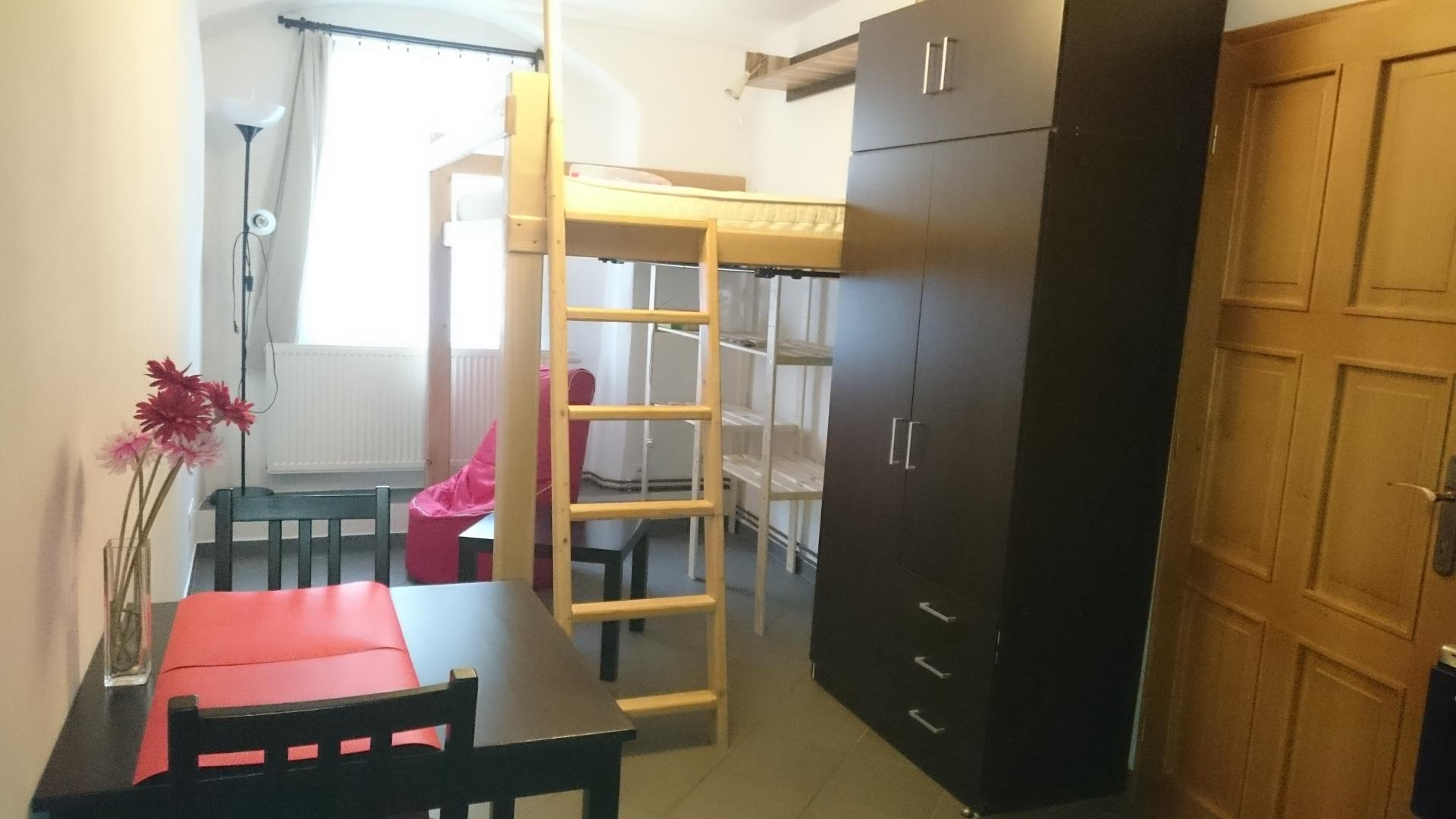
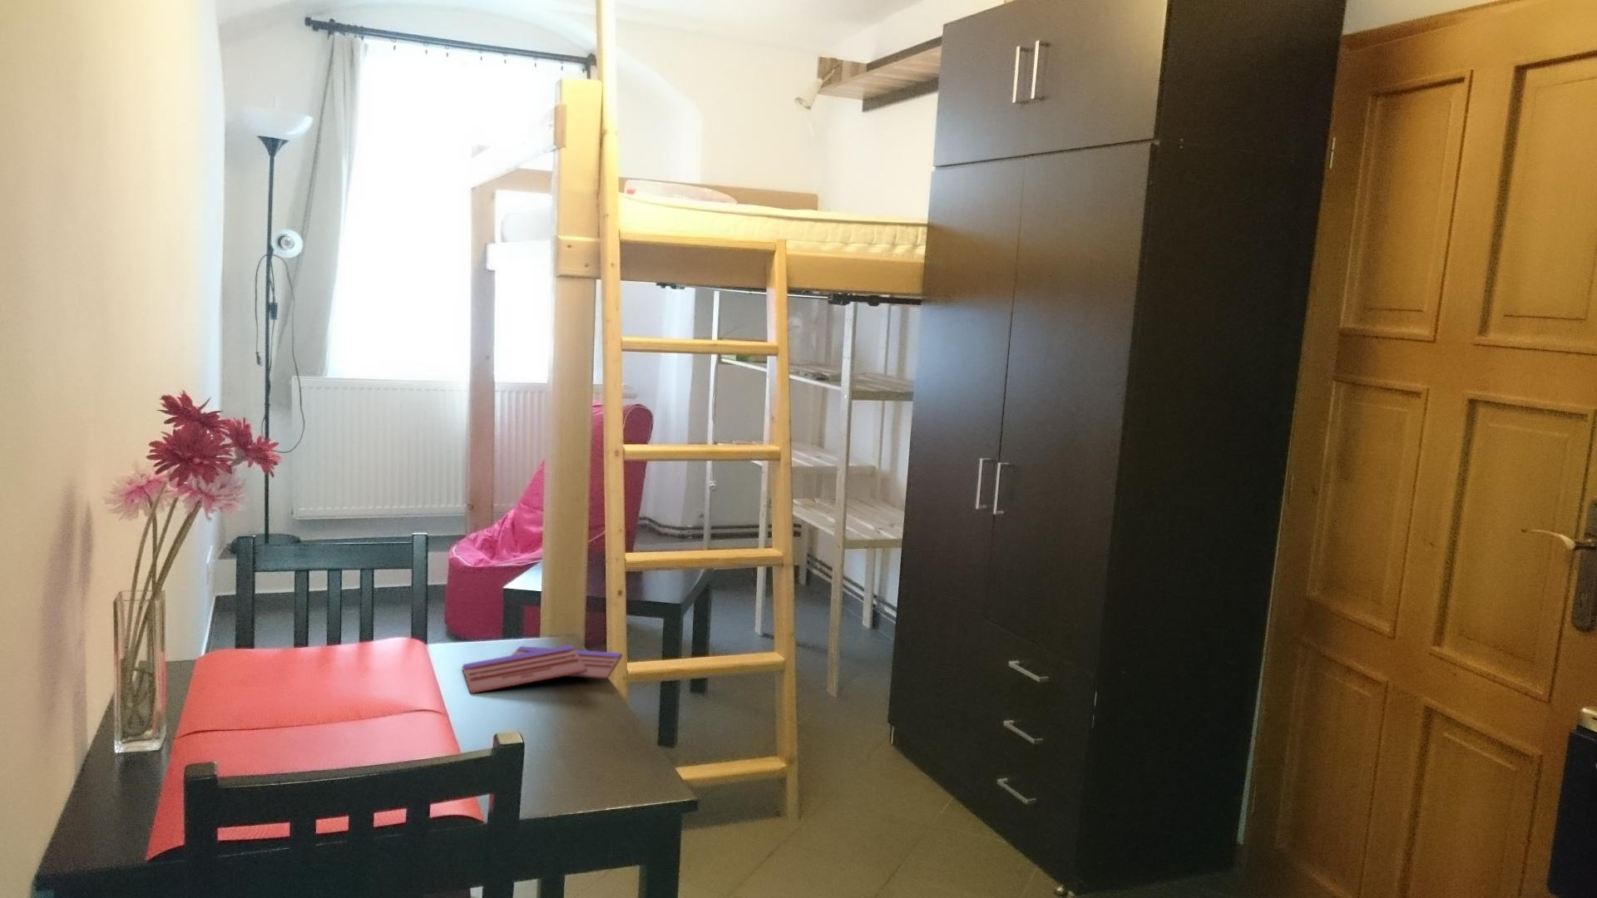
+ book [462,645,623,694]
